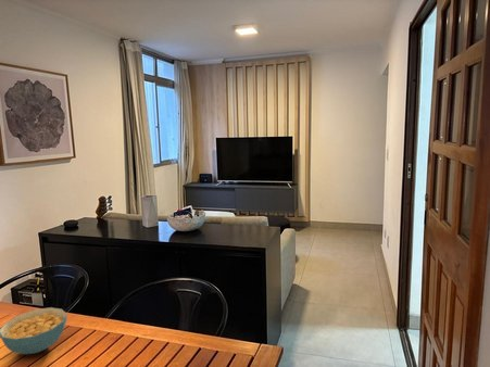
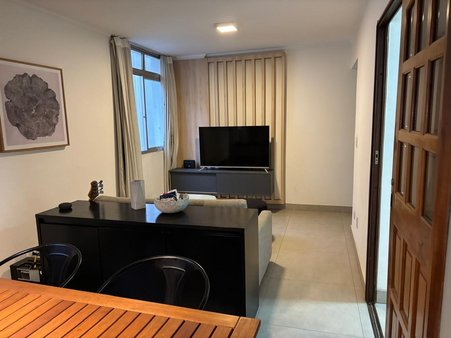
- cereal bowl [0,306,67,355]
